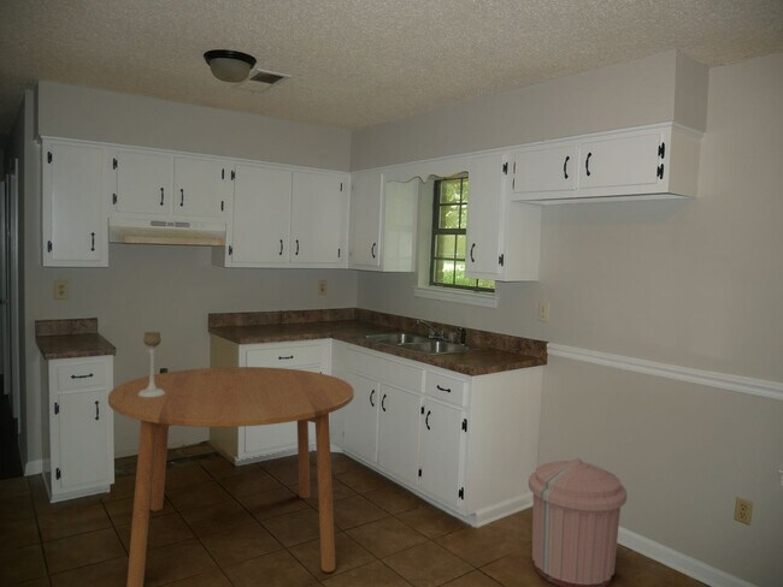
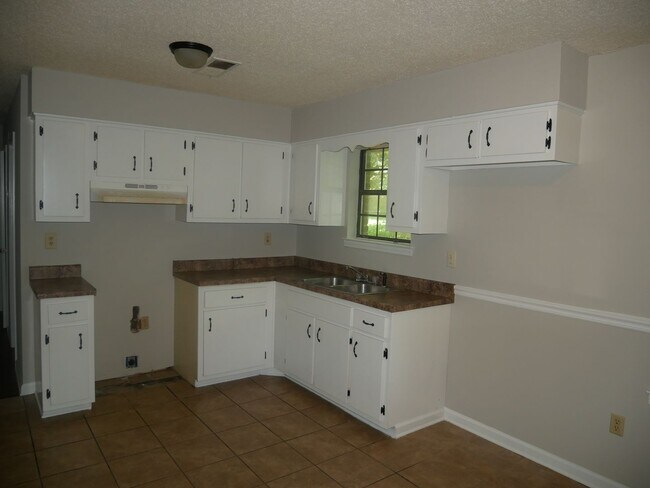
- dining table [107,366,355,587]
- trash can [528,457,628,587]
- candle holder [139,331,165,397]
